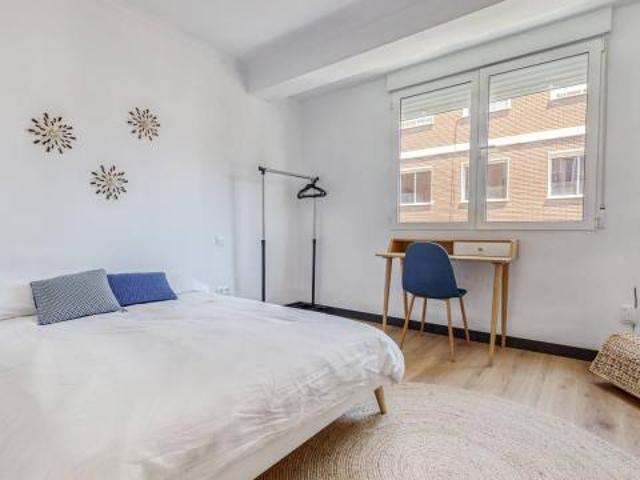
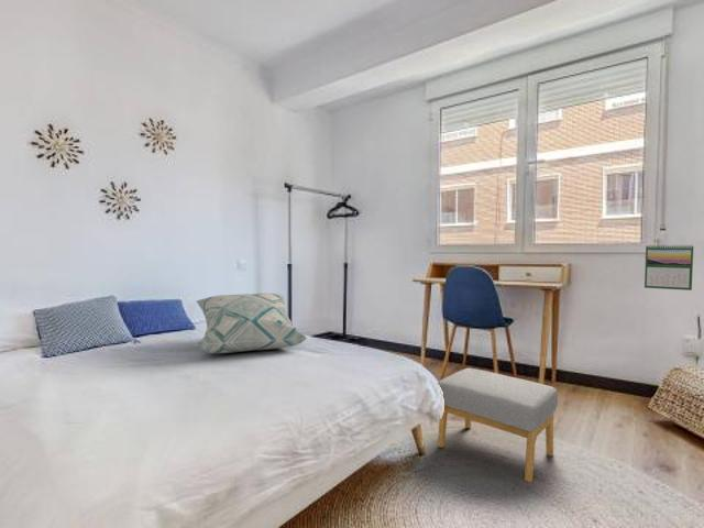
+ calendar [644,244,694,292]
+ decorative pillow [194,293,308,354]
+ footstool [437,367,559,483]
